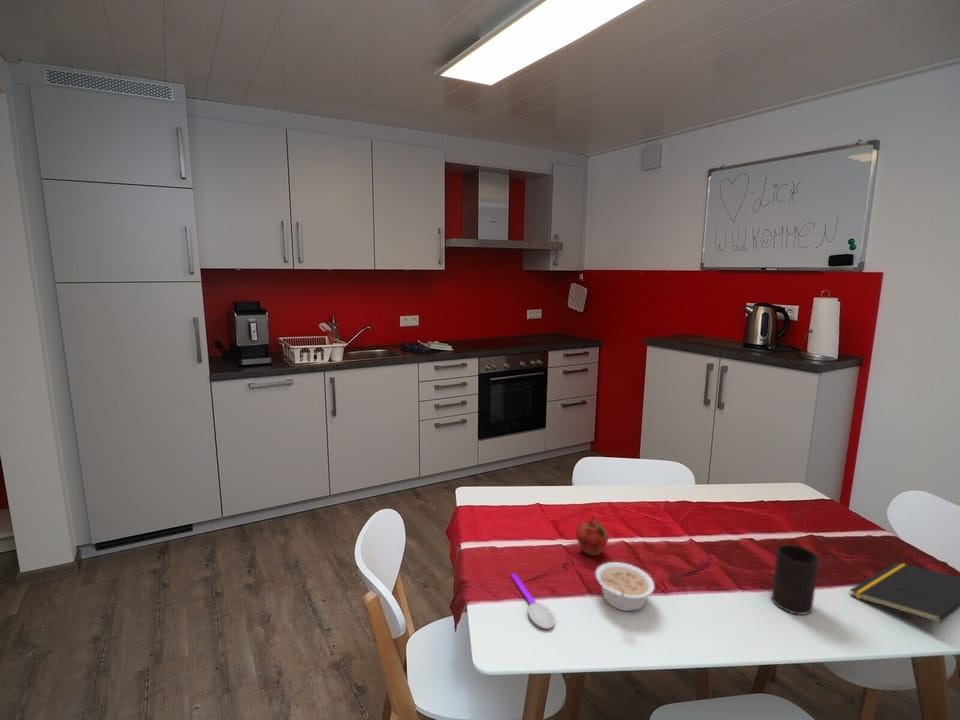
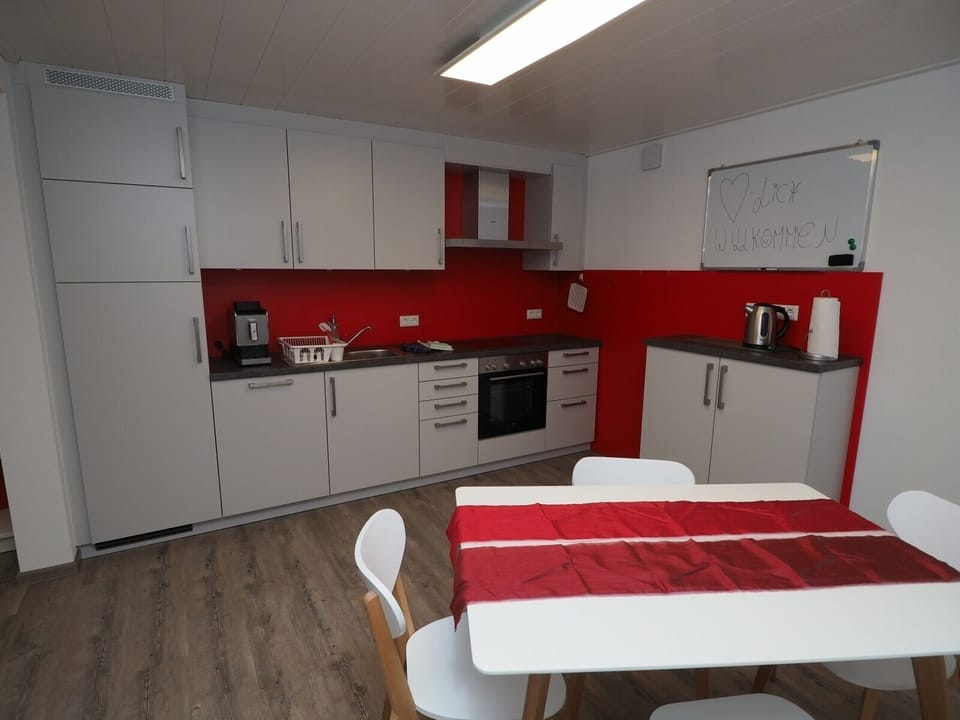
- cup [770,544,820,616]
- fruit [575,515,609,557]
- notepad [849,561,960,624]
- spoon [510,573,555,630]
- legume [594,561,655,612]
